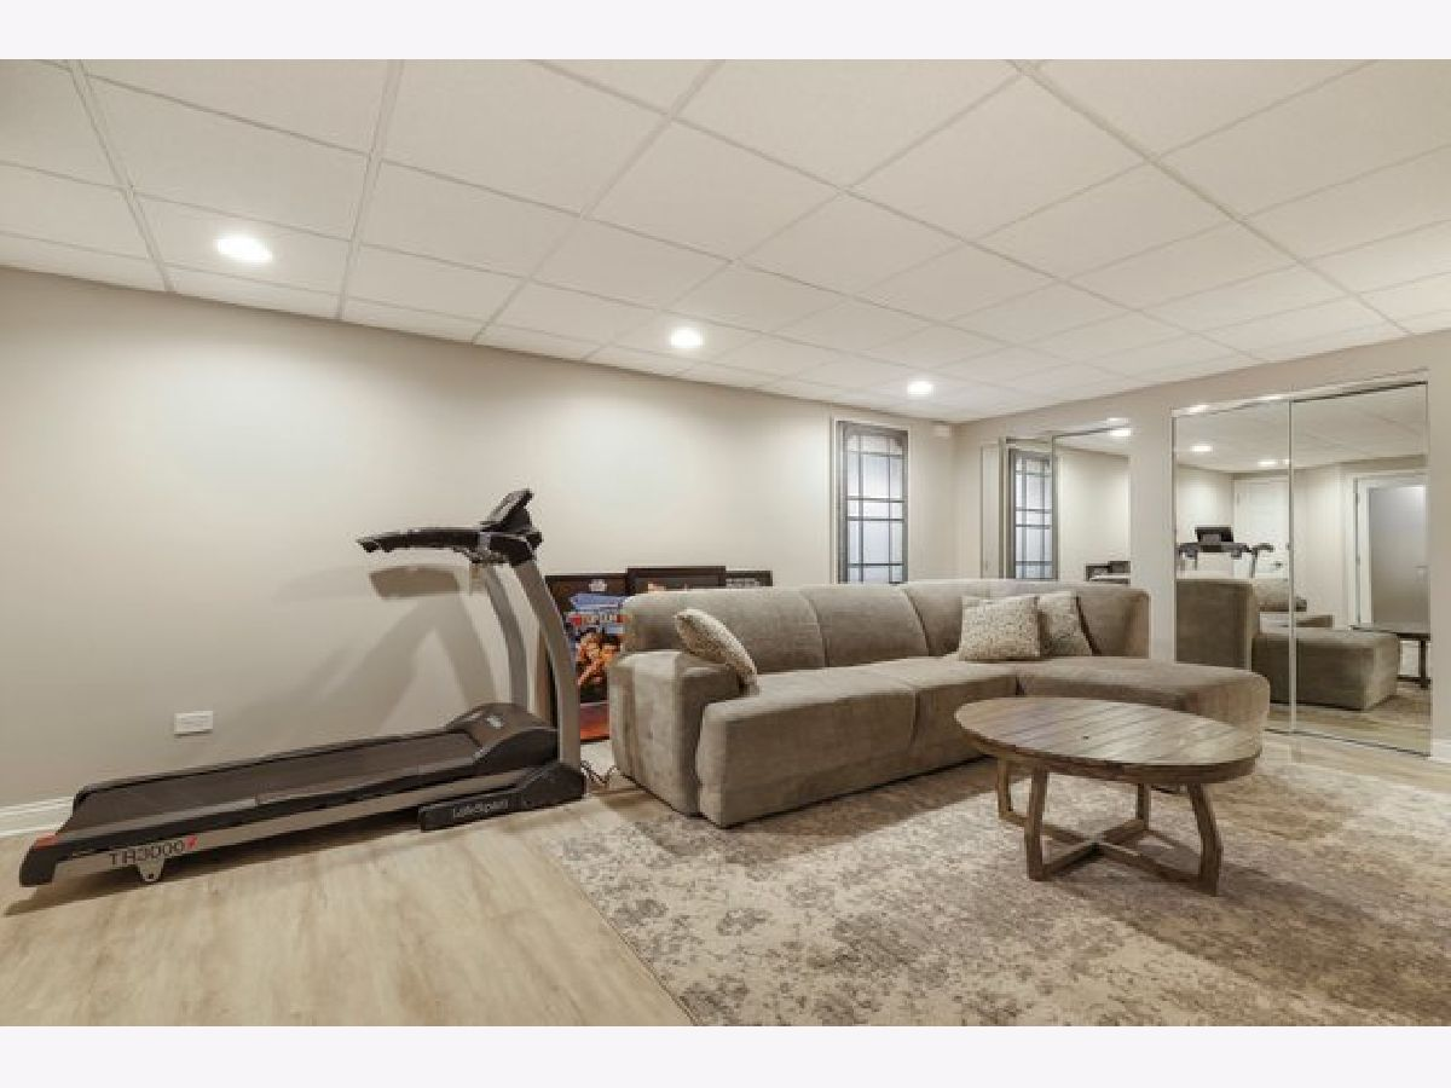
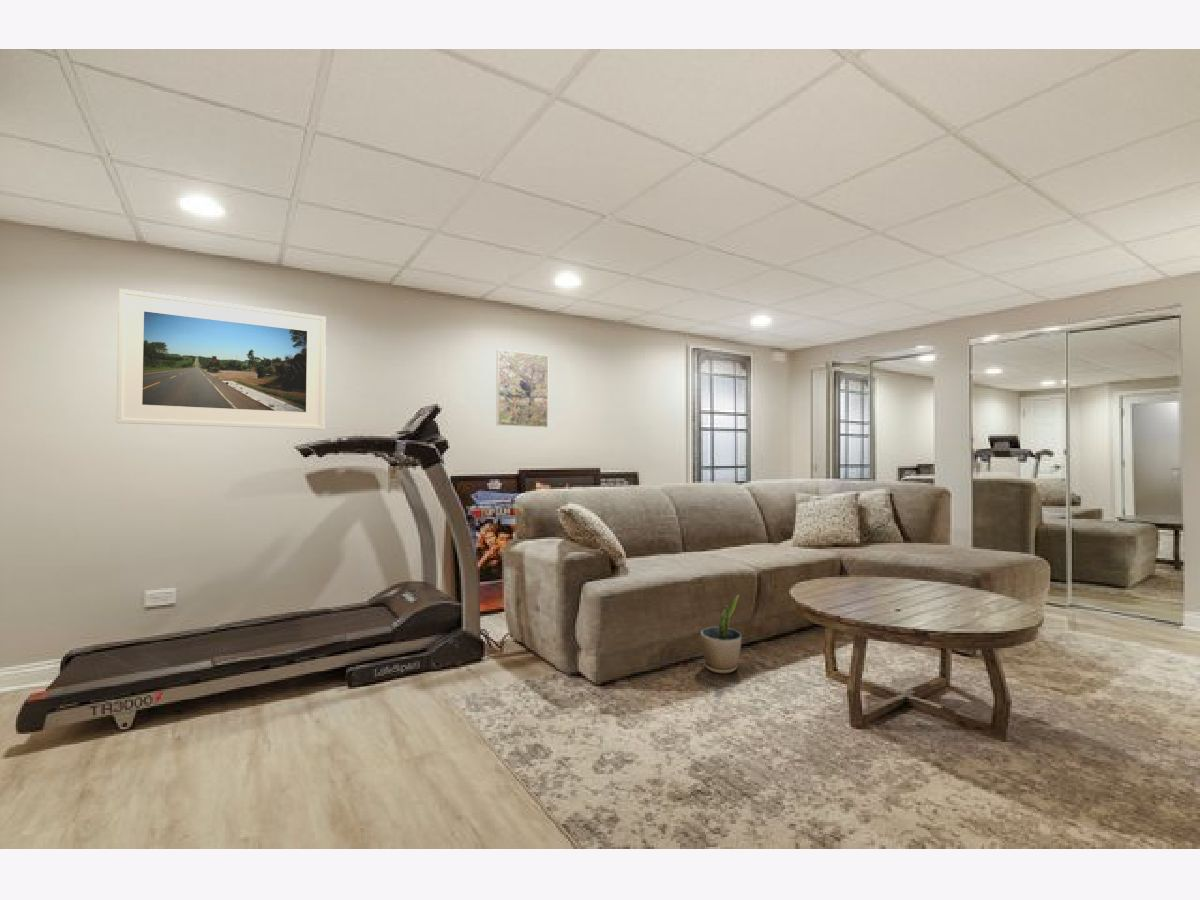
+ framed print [115,288,327,430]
+ potted plant [700,594,742,674]
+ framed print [495,348,549,429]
